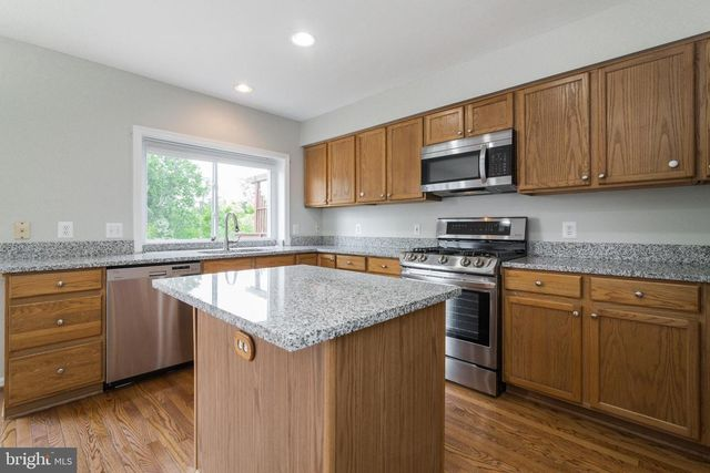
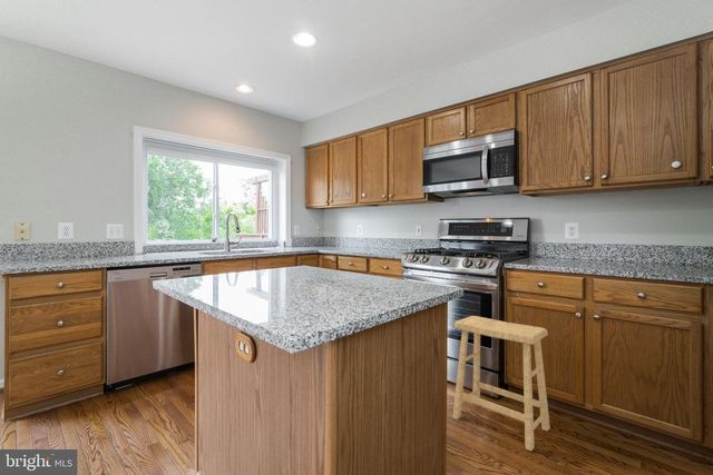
+ stool [452,315,551,452]
